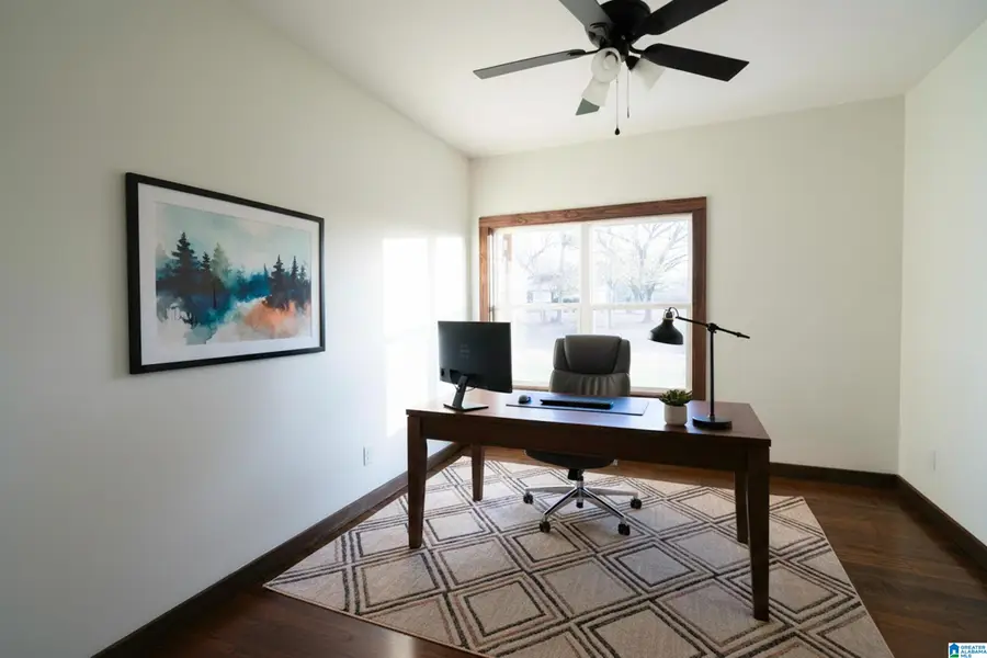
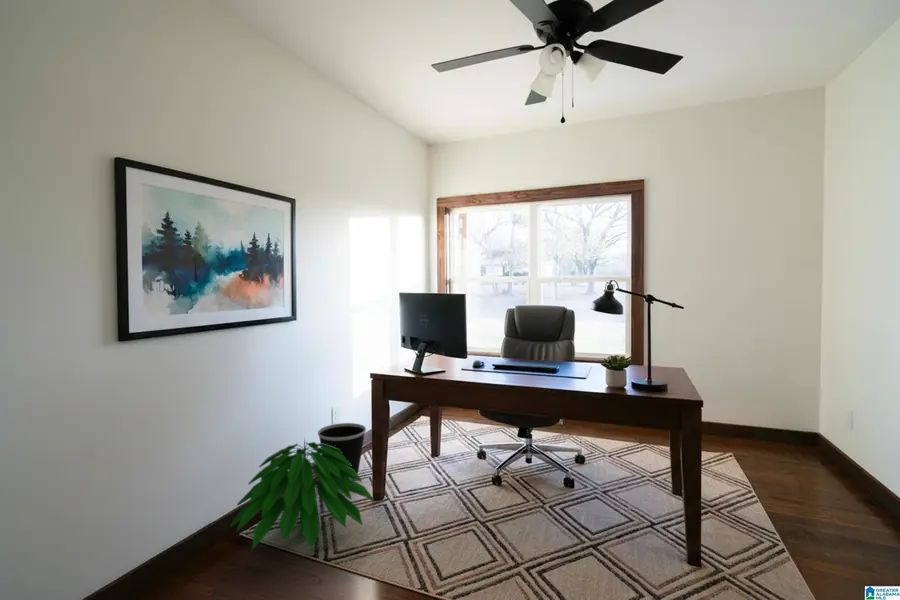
+ indoor plant [230,435,375,551]
+ wastebasket [317,422,367,480]
